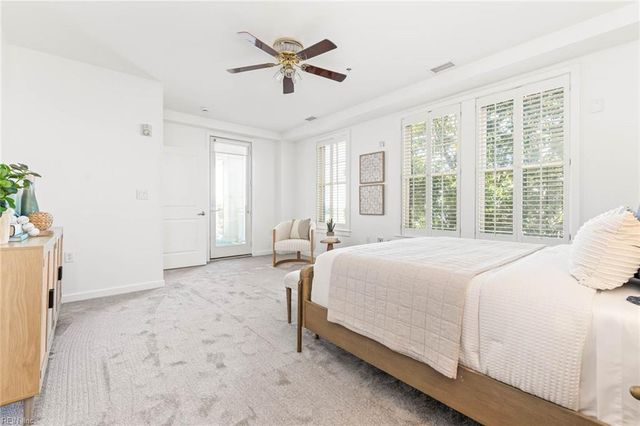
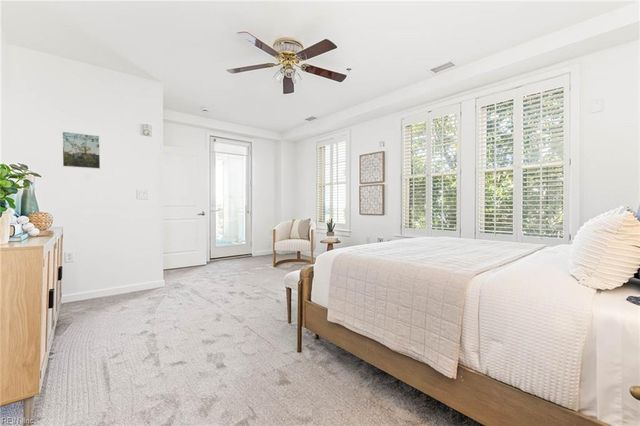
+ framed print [61,130,101,170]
